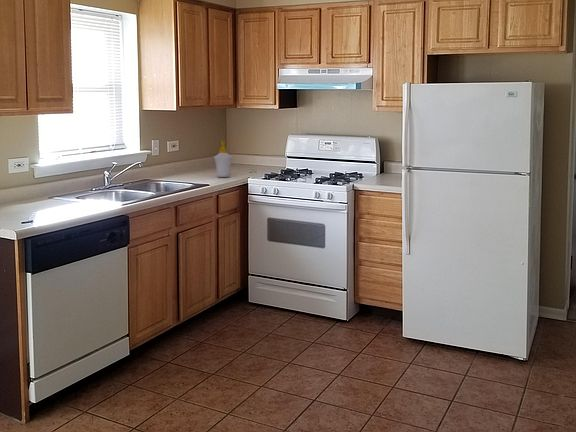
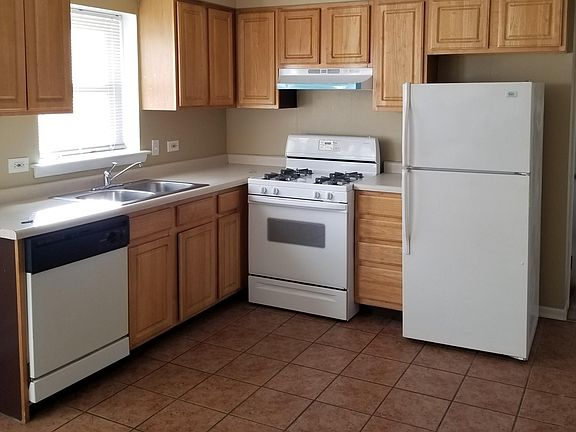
- soap bottle [213,140,233,178]
